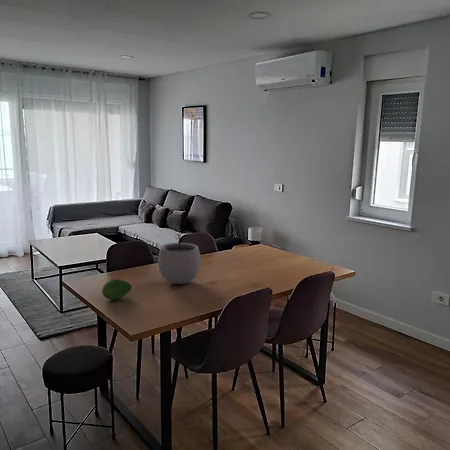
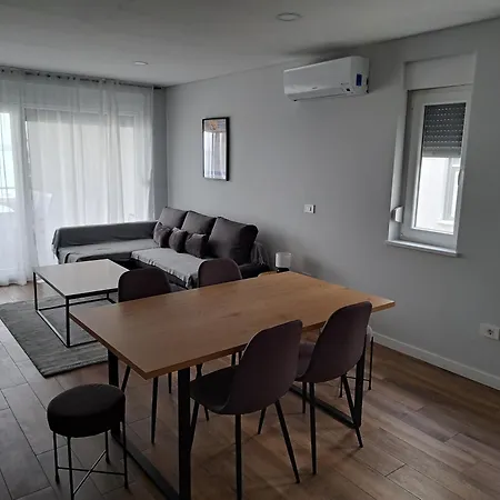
- fruit [101,278,132,301]
- plant pot [157,230,202,285]
